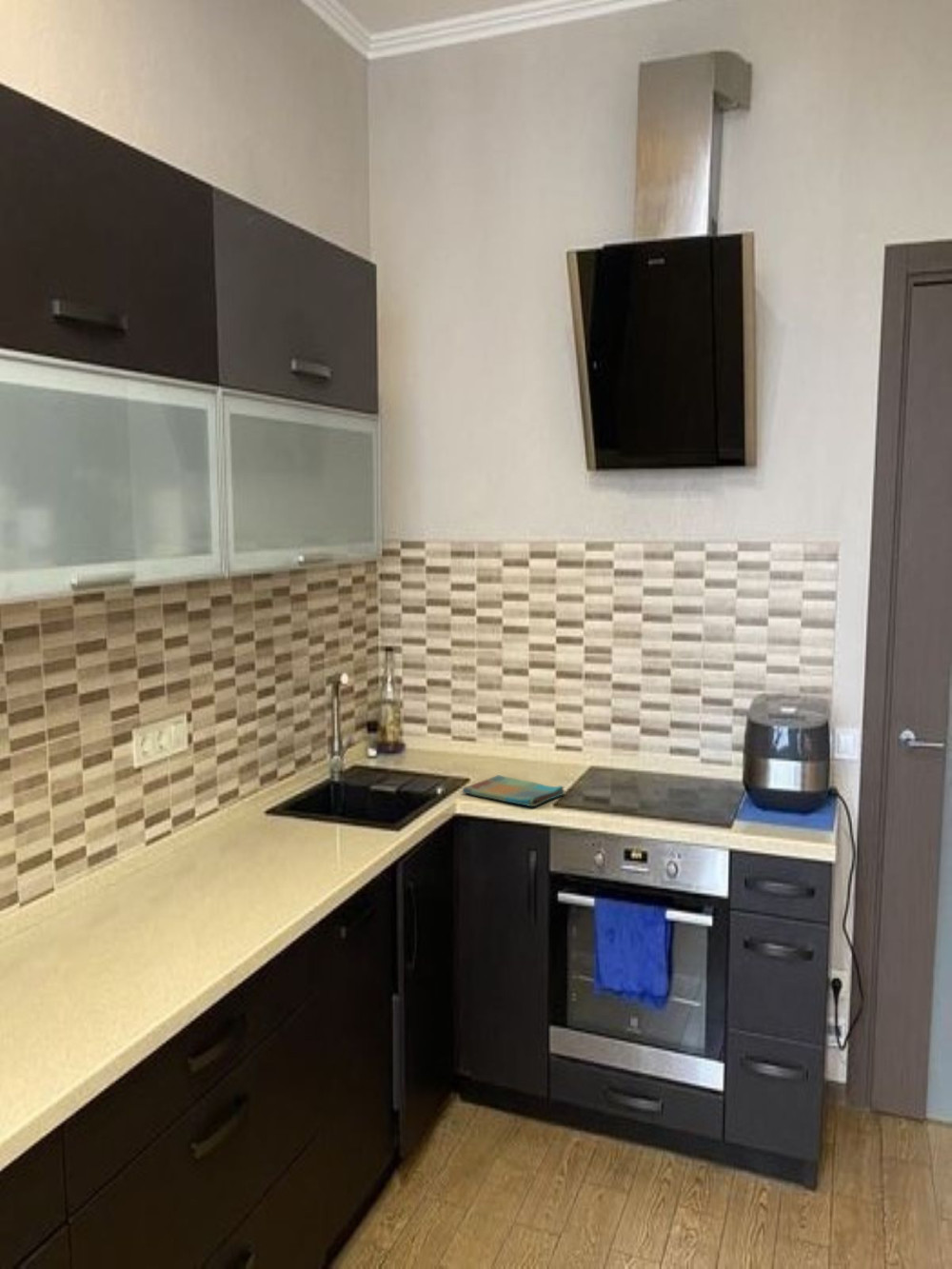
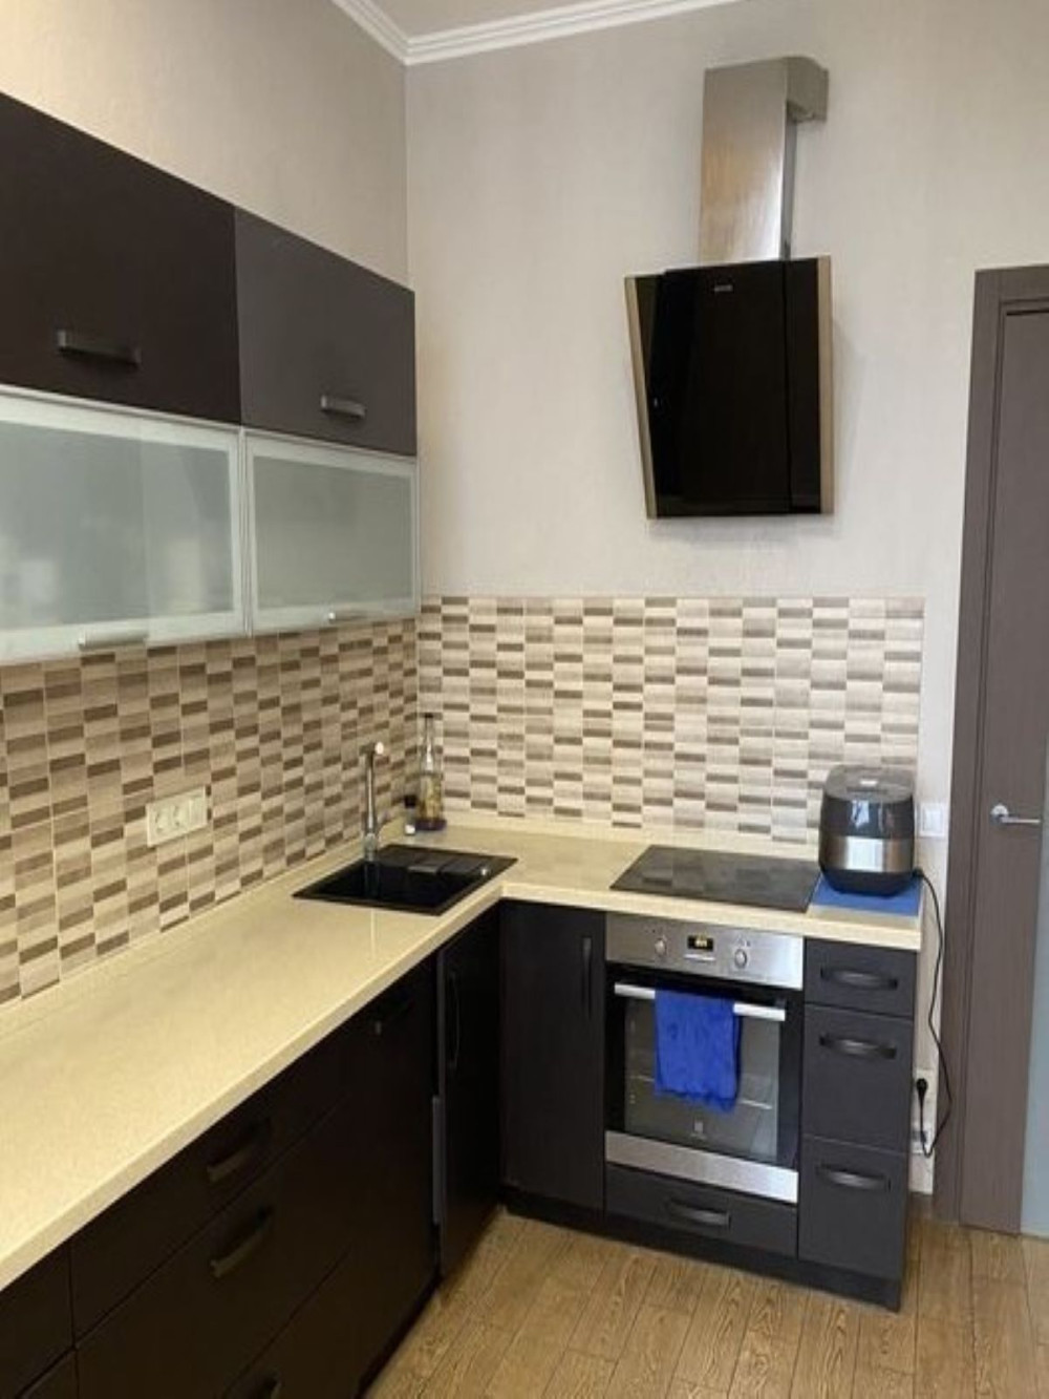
- dish towel [462,774,566,807]
